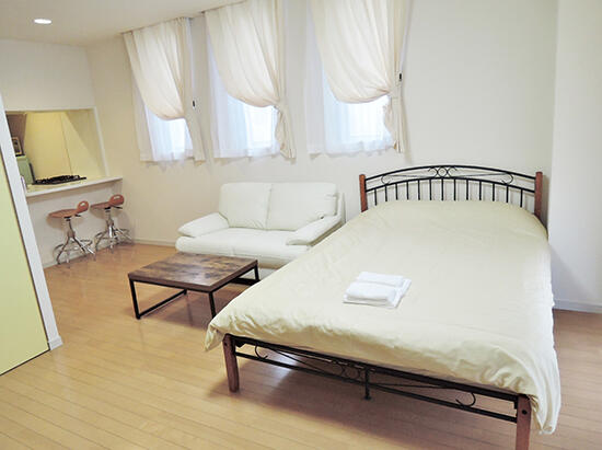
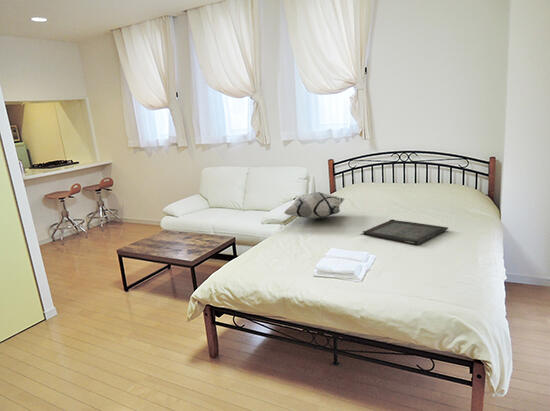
+ decorative pillow [283,191,346,220]
+ serving tray [362,218,449,246]
